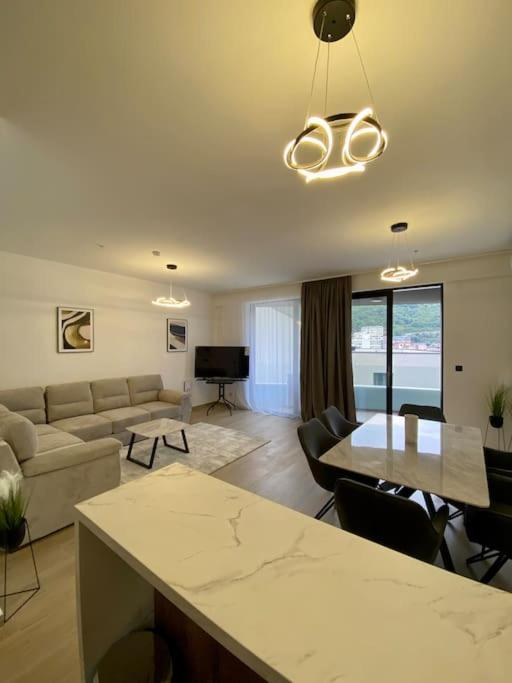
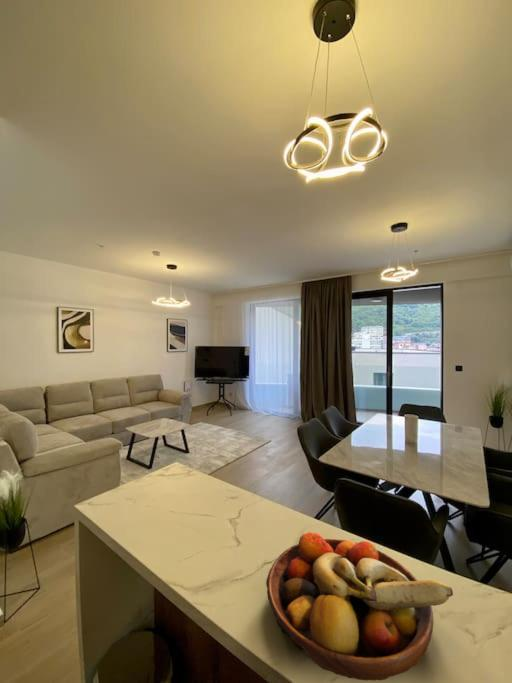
+ fruit bowl [265,532,454,682]
